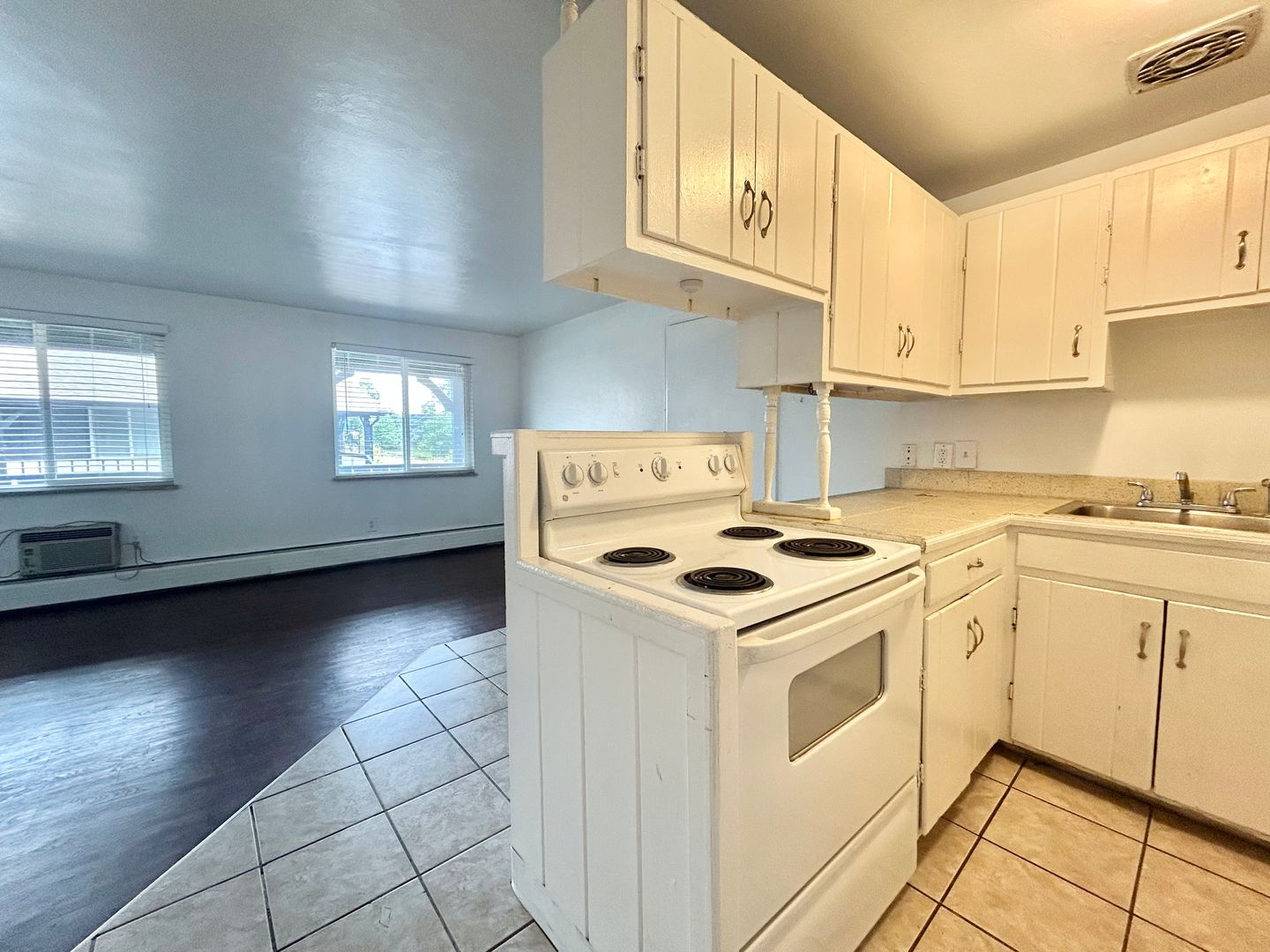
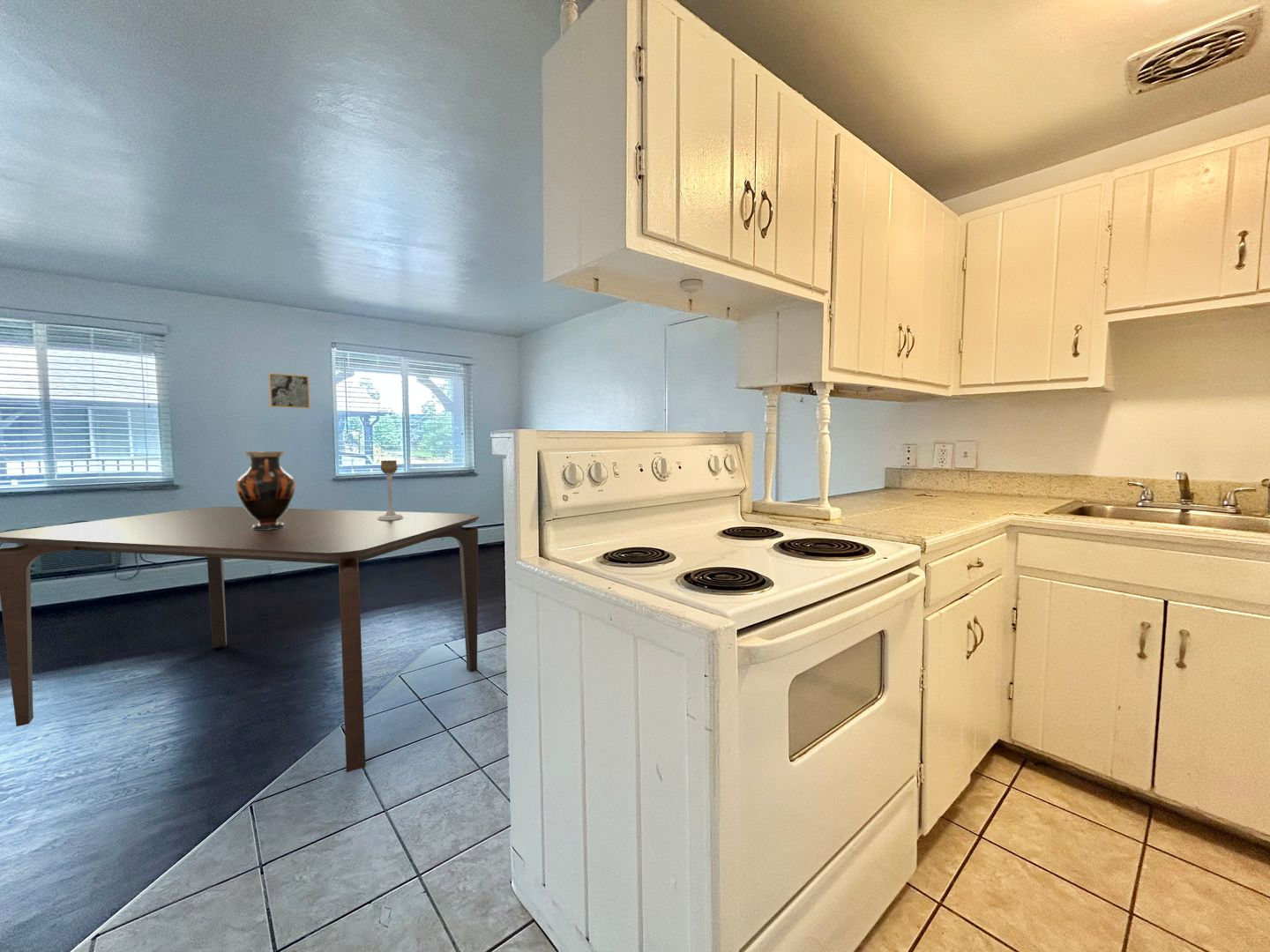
+ candle holder [377,459,404,520]
+ wall art [268,372,310,409]
+ dining table [0,506,480,773]
+ vase [235,450,296,530]
